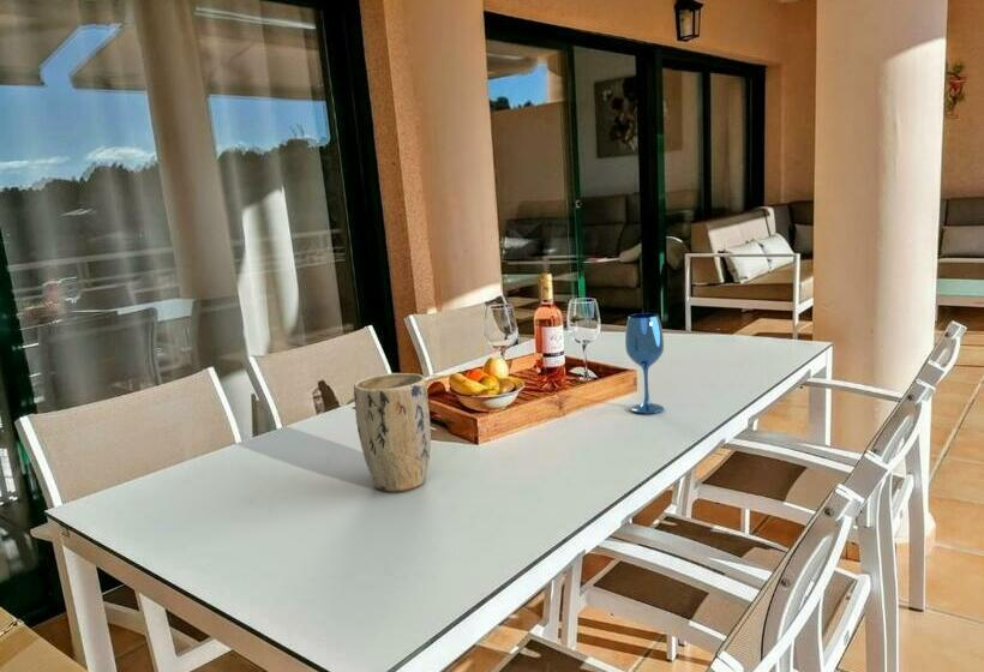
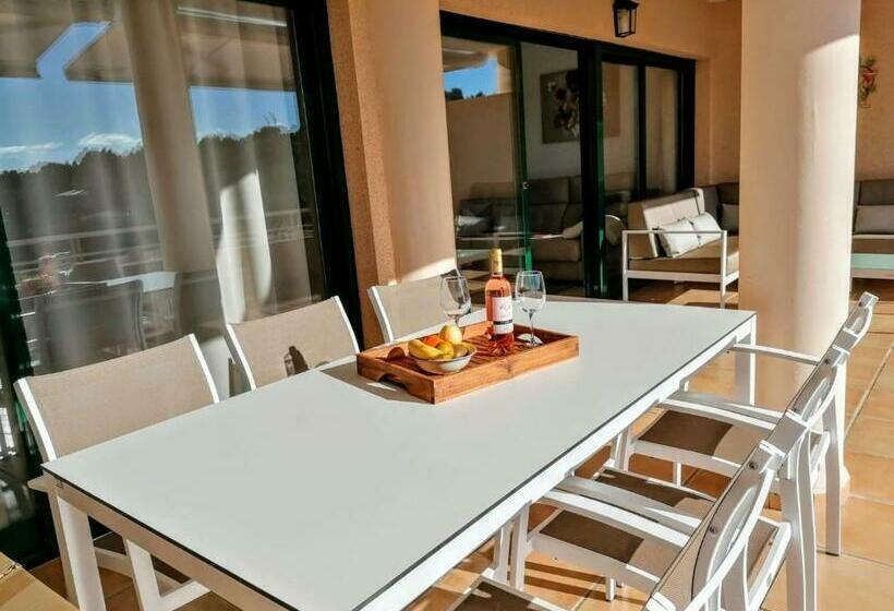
- wineglass [624,312,665,414]
- plant pot [353,372,432,493]
